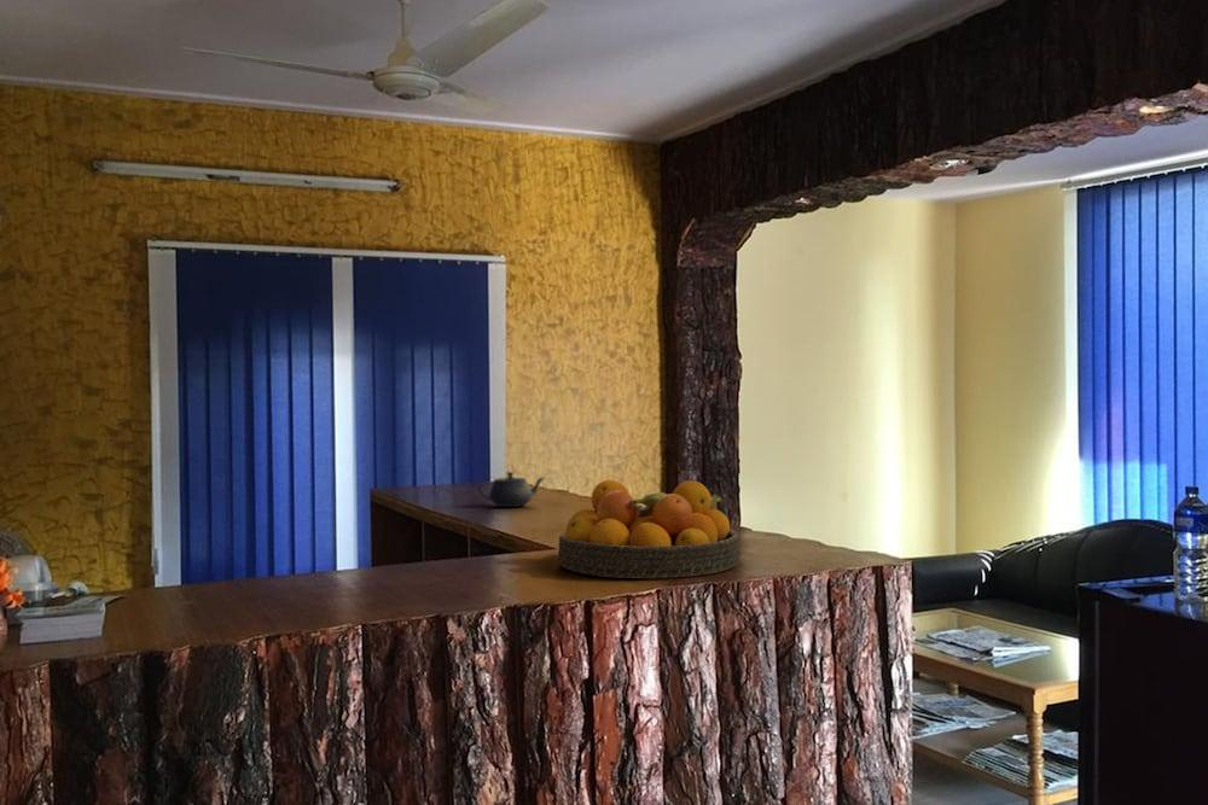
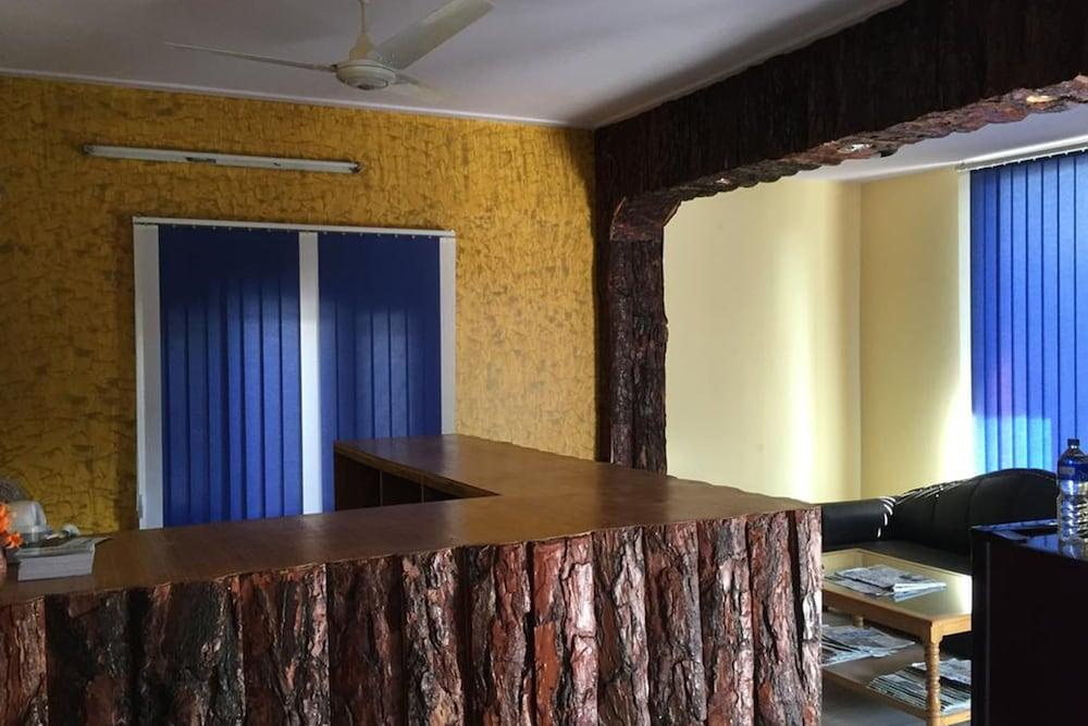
- fruit bowl [557,479,742,579]
- teapot [477,471,546,508]
